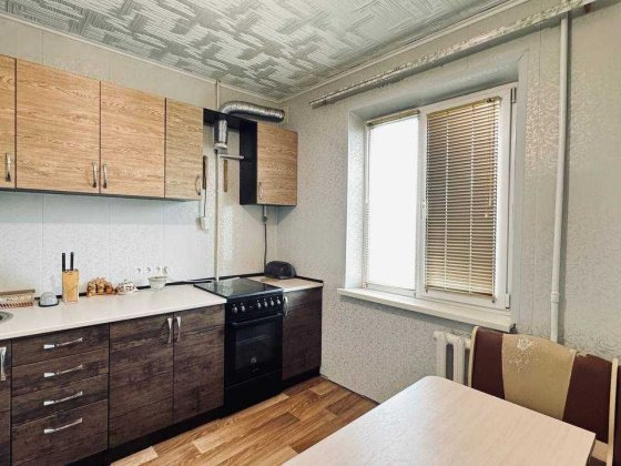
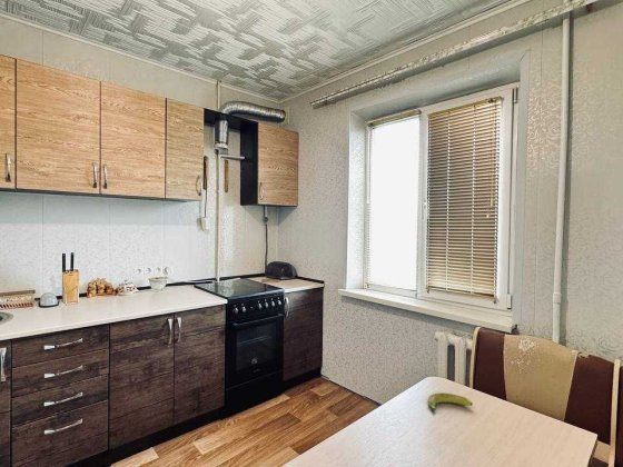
+ banana [427,391,474,413]
